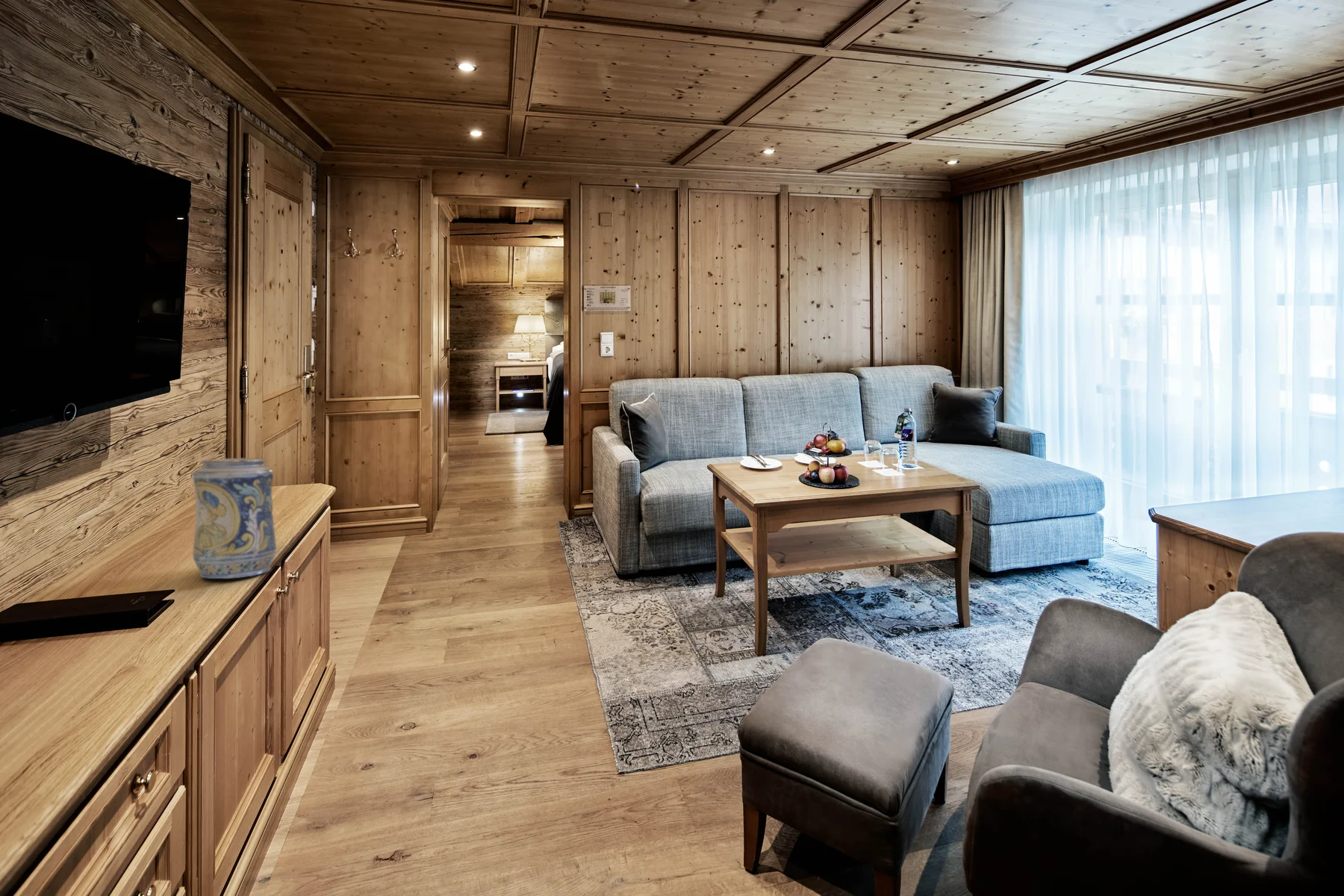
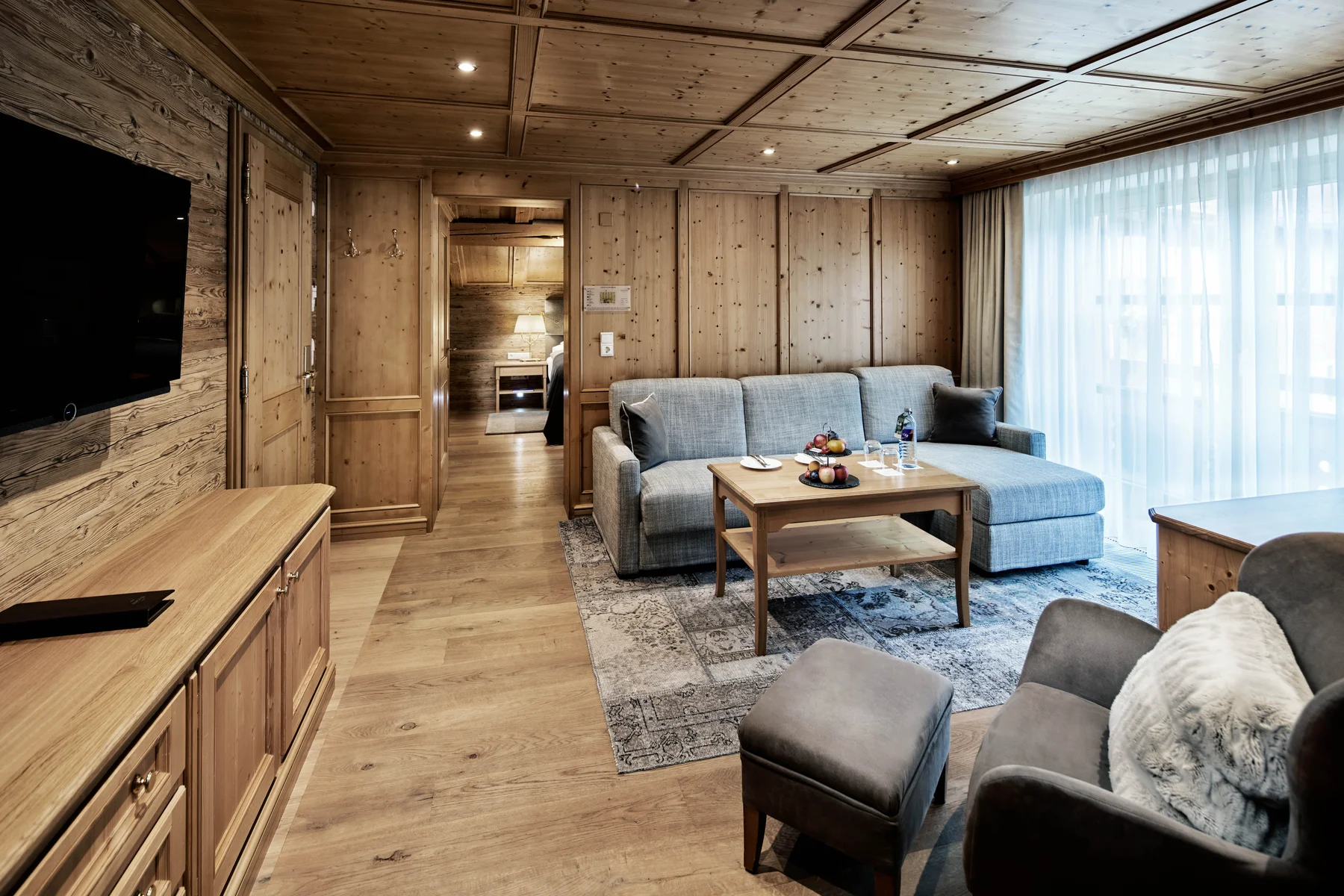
- decorative vase [192,458,277,579]
